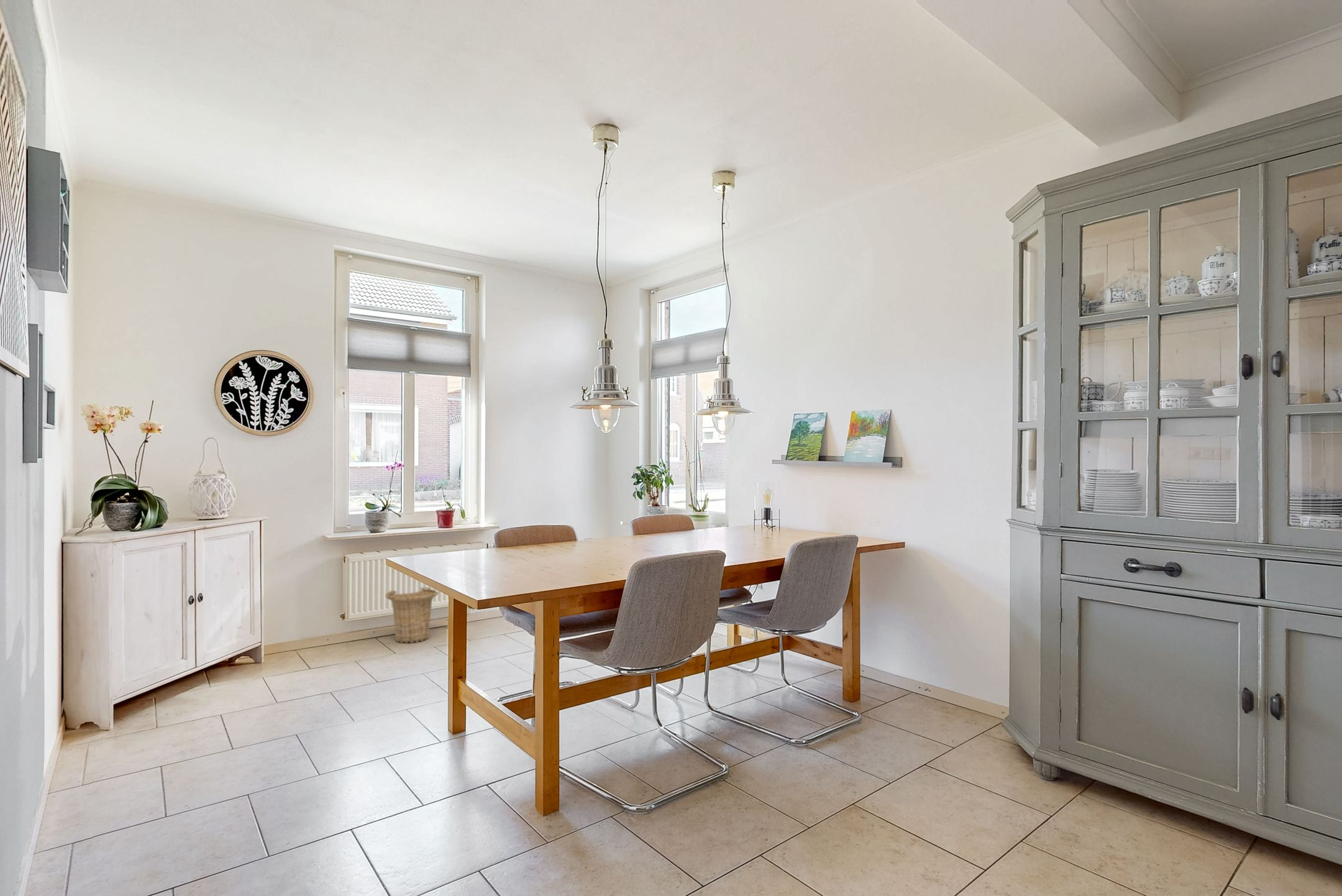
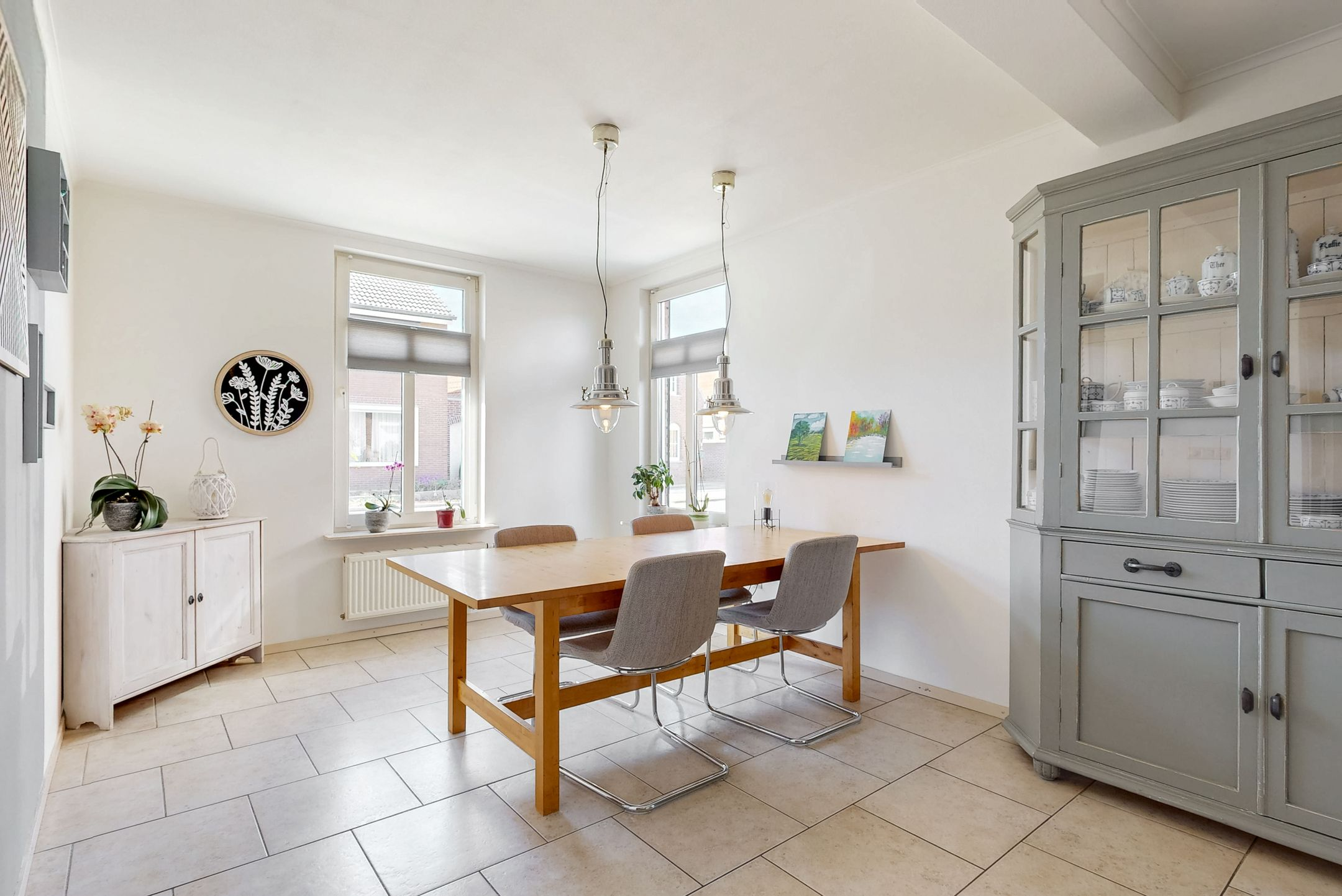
- basket [385,587,439,644]
